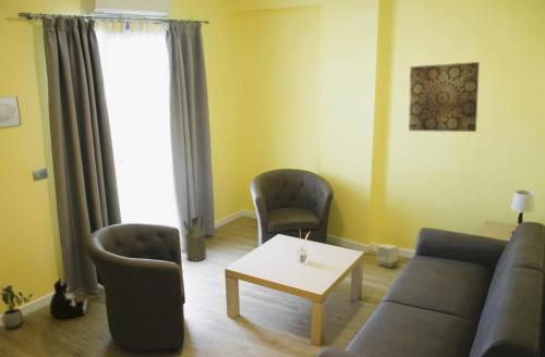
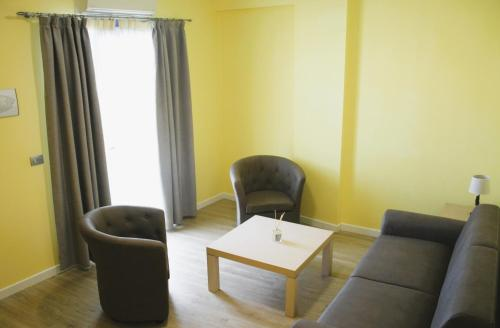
- plush toy [49,278,88,319]
- watering can [182,213,207,262]
- speaker [376,243,400,268]
- potted plant [0,284,34,330]
- wall art [408,61,481,133]
